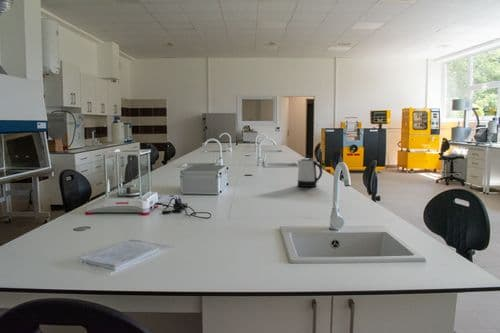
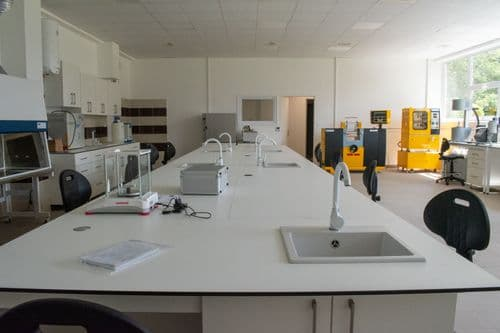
- kettle [297,157,323,188]
